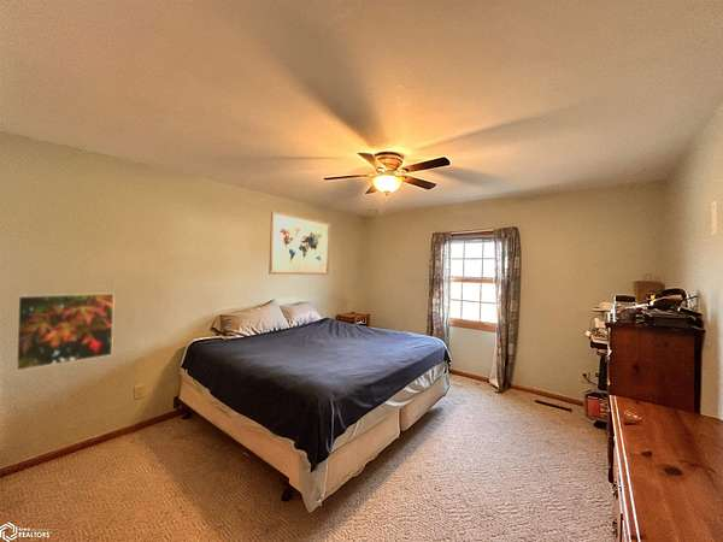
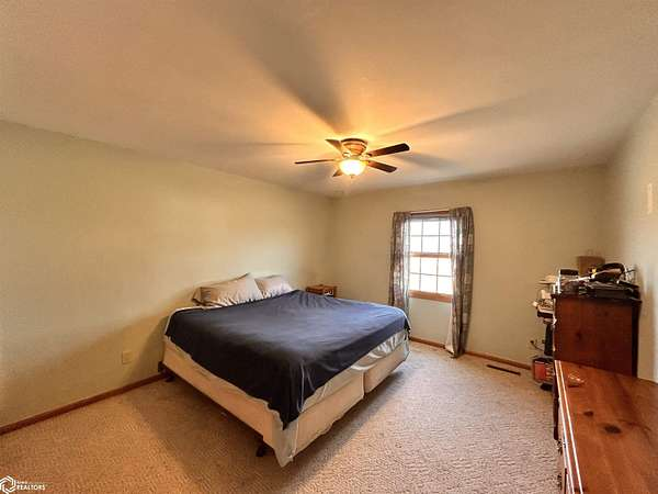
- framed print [14,291,116,372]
- wall art [268,210,331,276]
